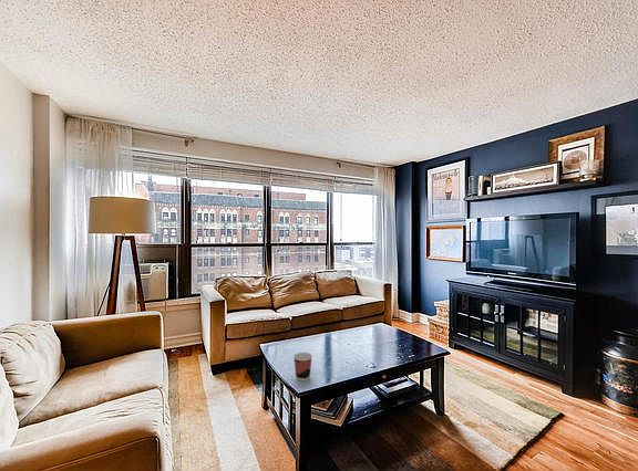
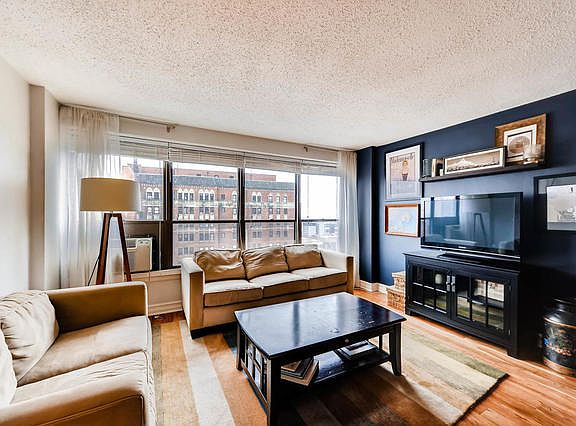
- cup [292,352,313,381]
